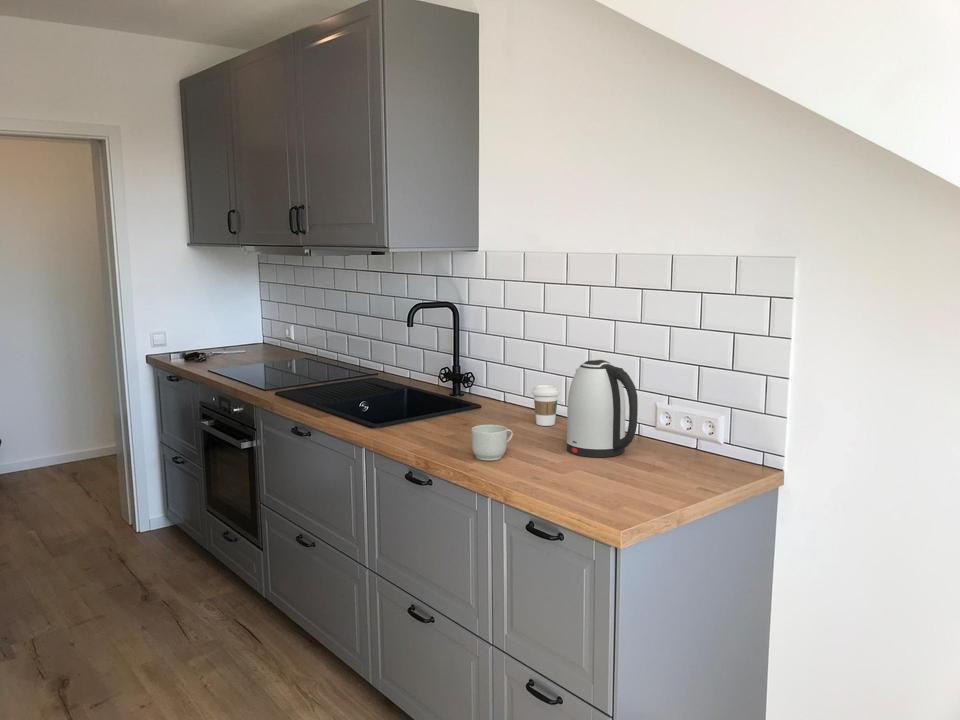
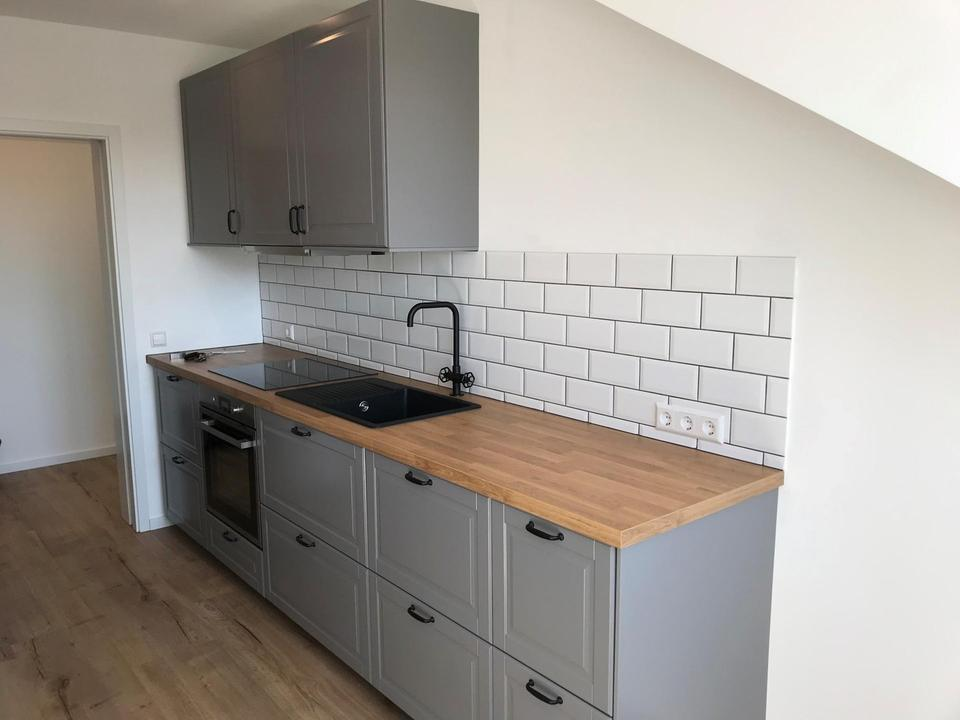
- mug [471,424,514,462]
- coffee cup [531,384,561,427]
- kettle [566,359,639,458]
